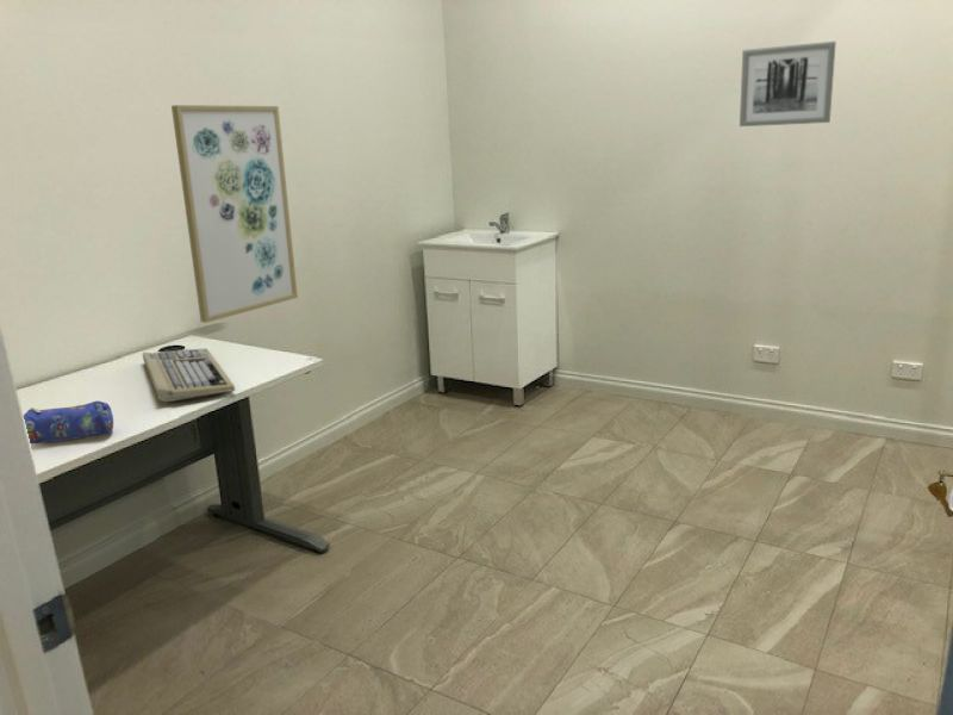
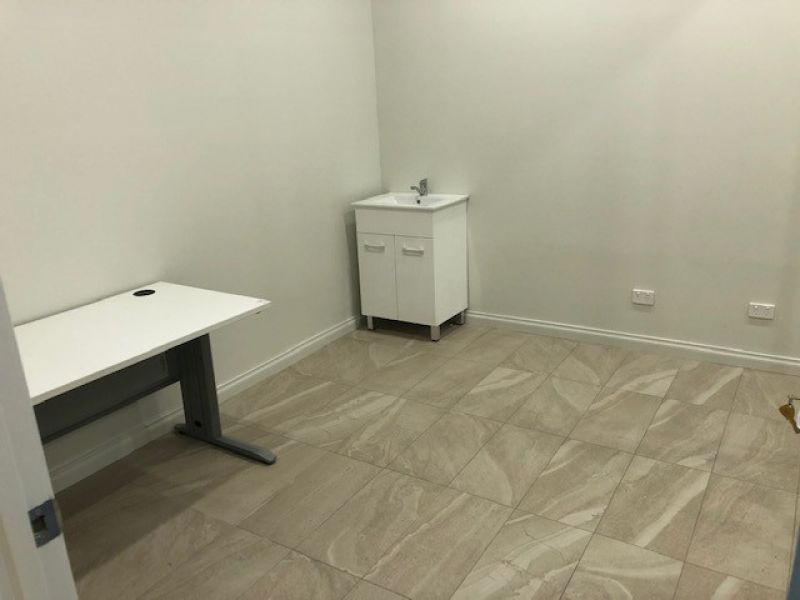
- wall art [739,41,837,128]
- keyboard [142,347,236,404]
- pencil case [23,399,114,444]
- wall art [170,104,299,324]
